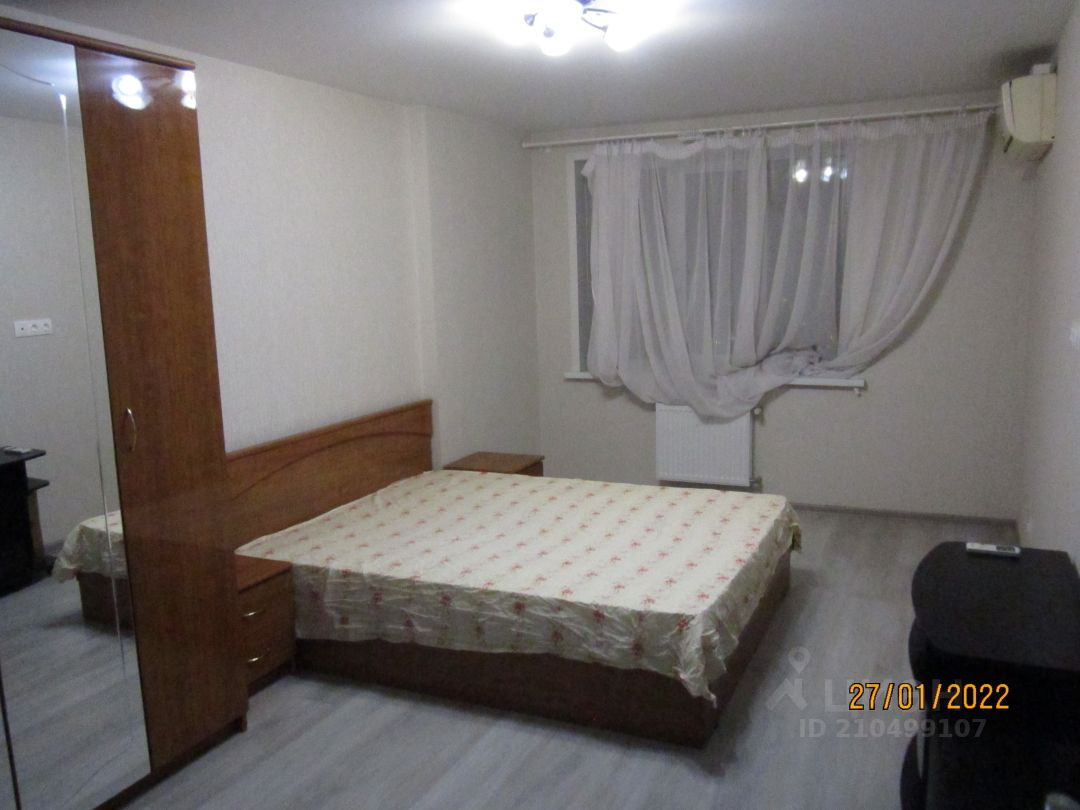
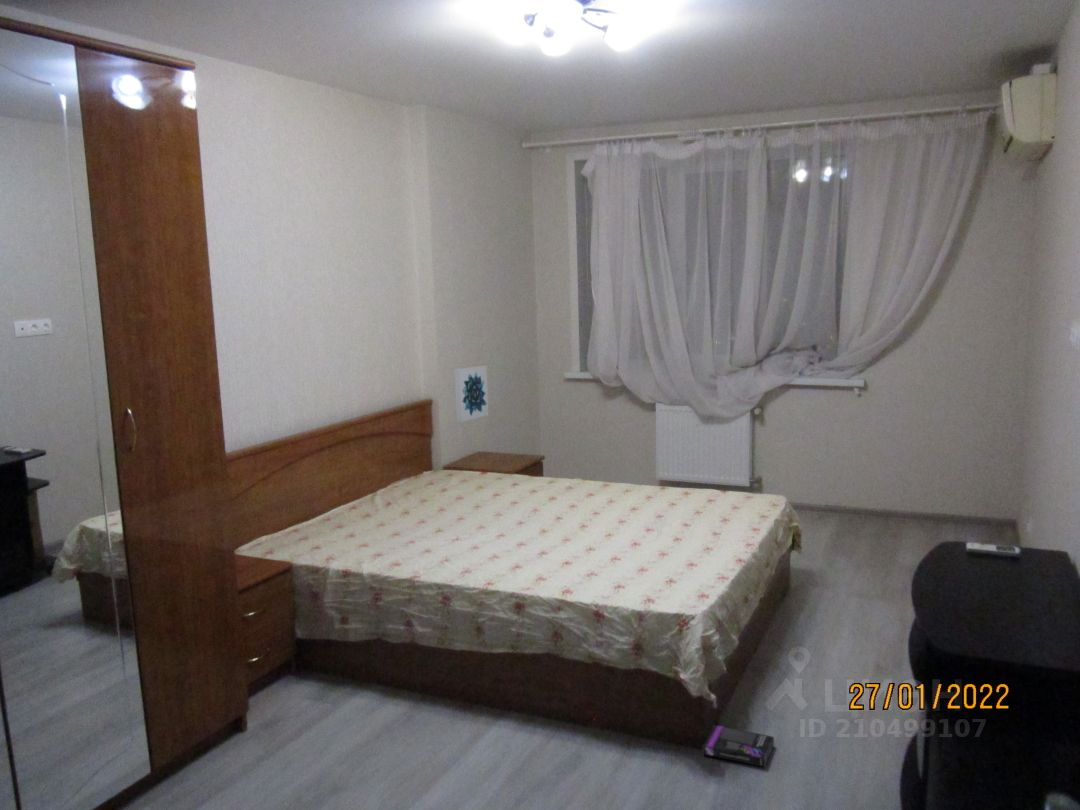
+ box [702,724,775,768]
+ wall art [453,365,490,423]
